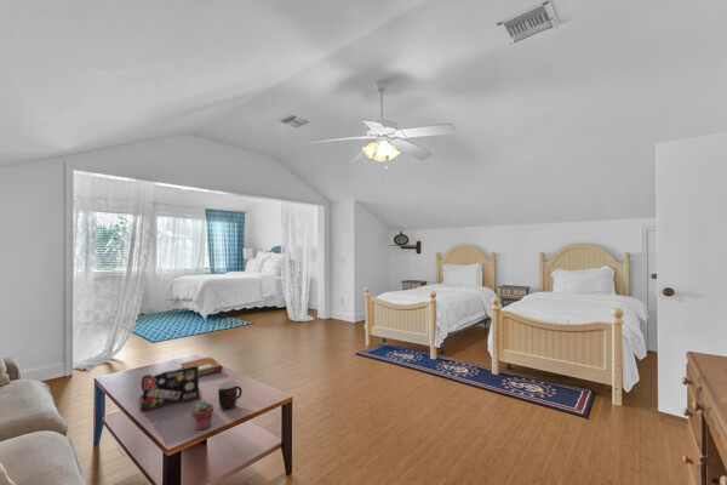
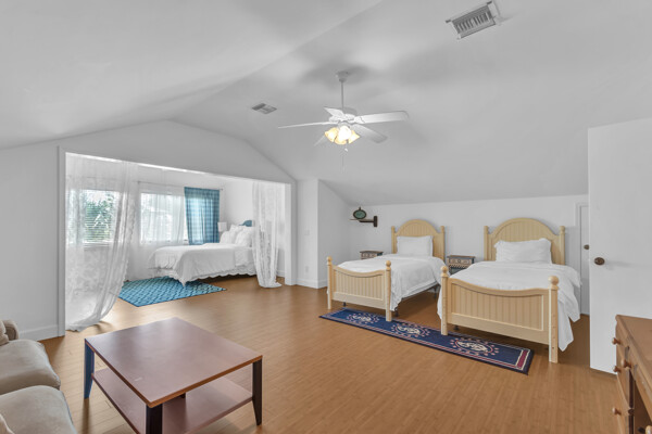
- laptop [139,365,202,413]
- notebook [179,356,224,378]
- mug [217,381,244,411]
- potted succulent [190,399,214,432]
